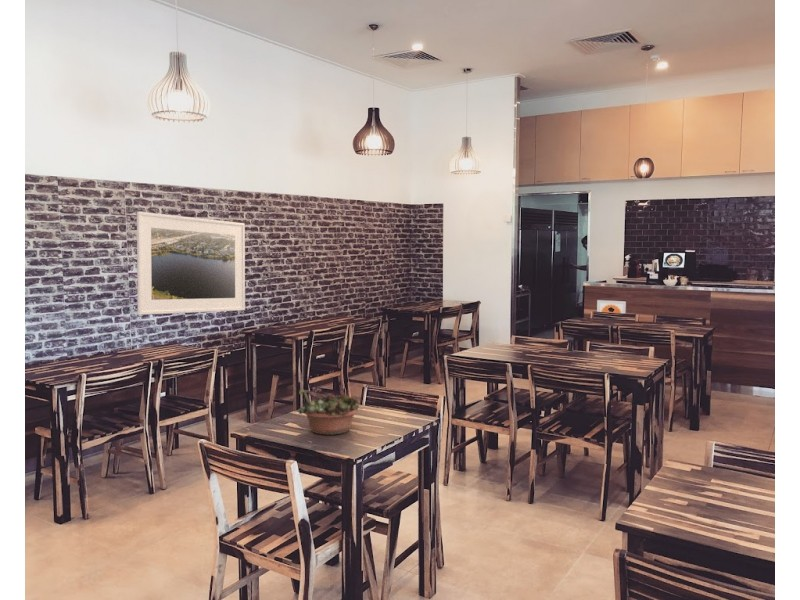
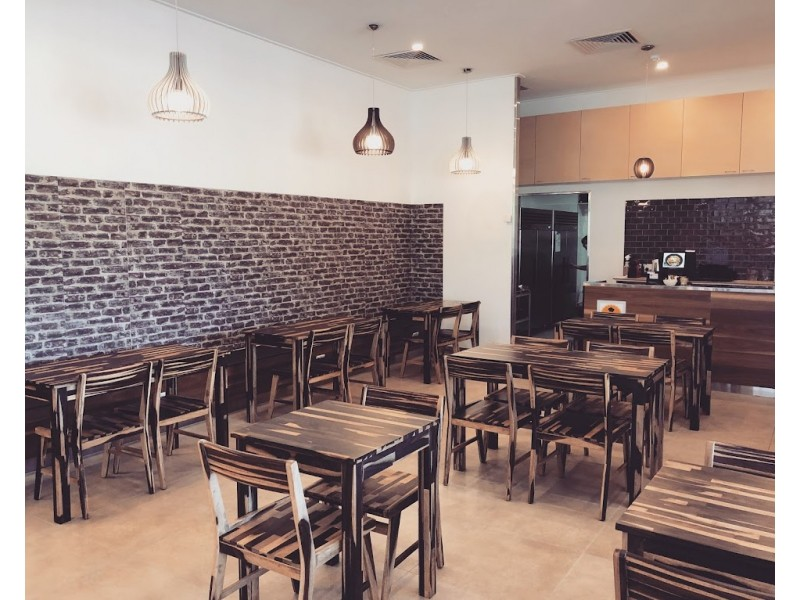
- succulent planter [290,386,360,436]
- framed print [136,211,246,316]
